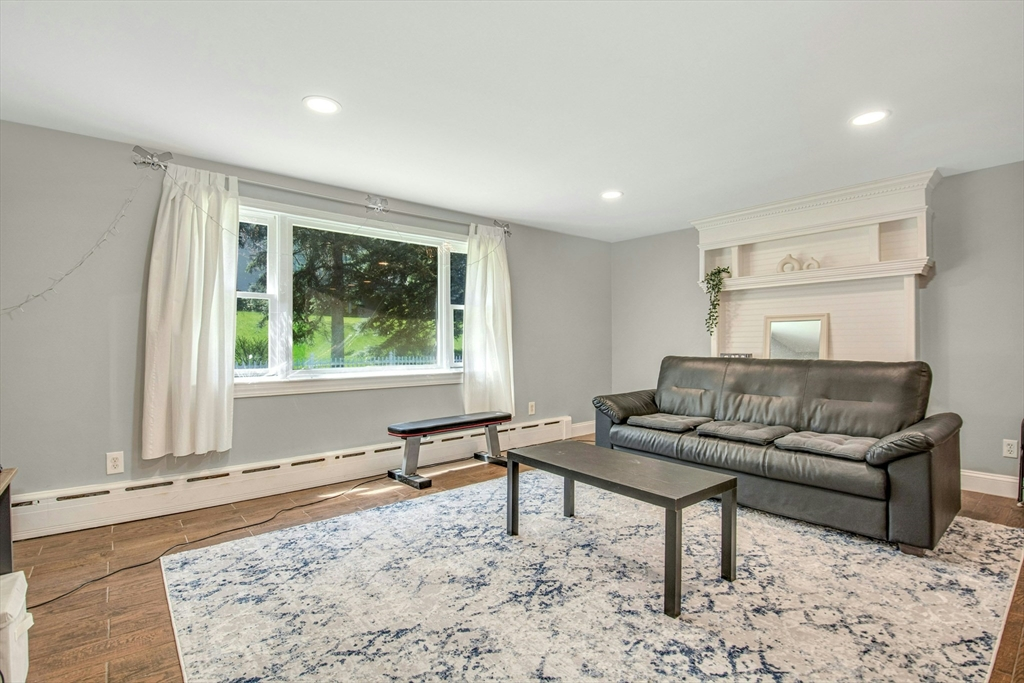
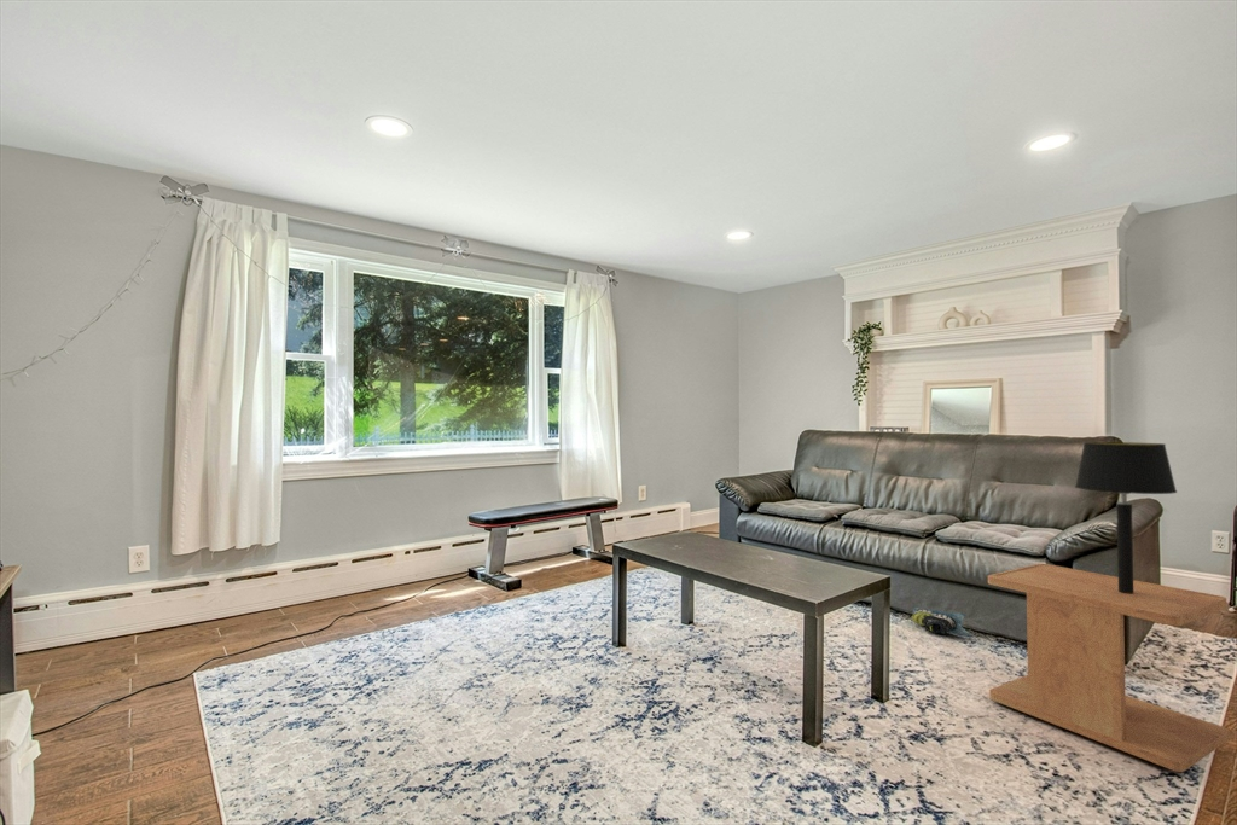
+ table lamp [1074,441,1178,594]
+ side table [987,563,1231,773]
+ shoe [911,606,974,638]
